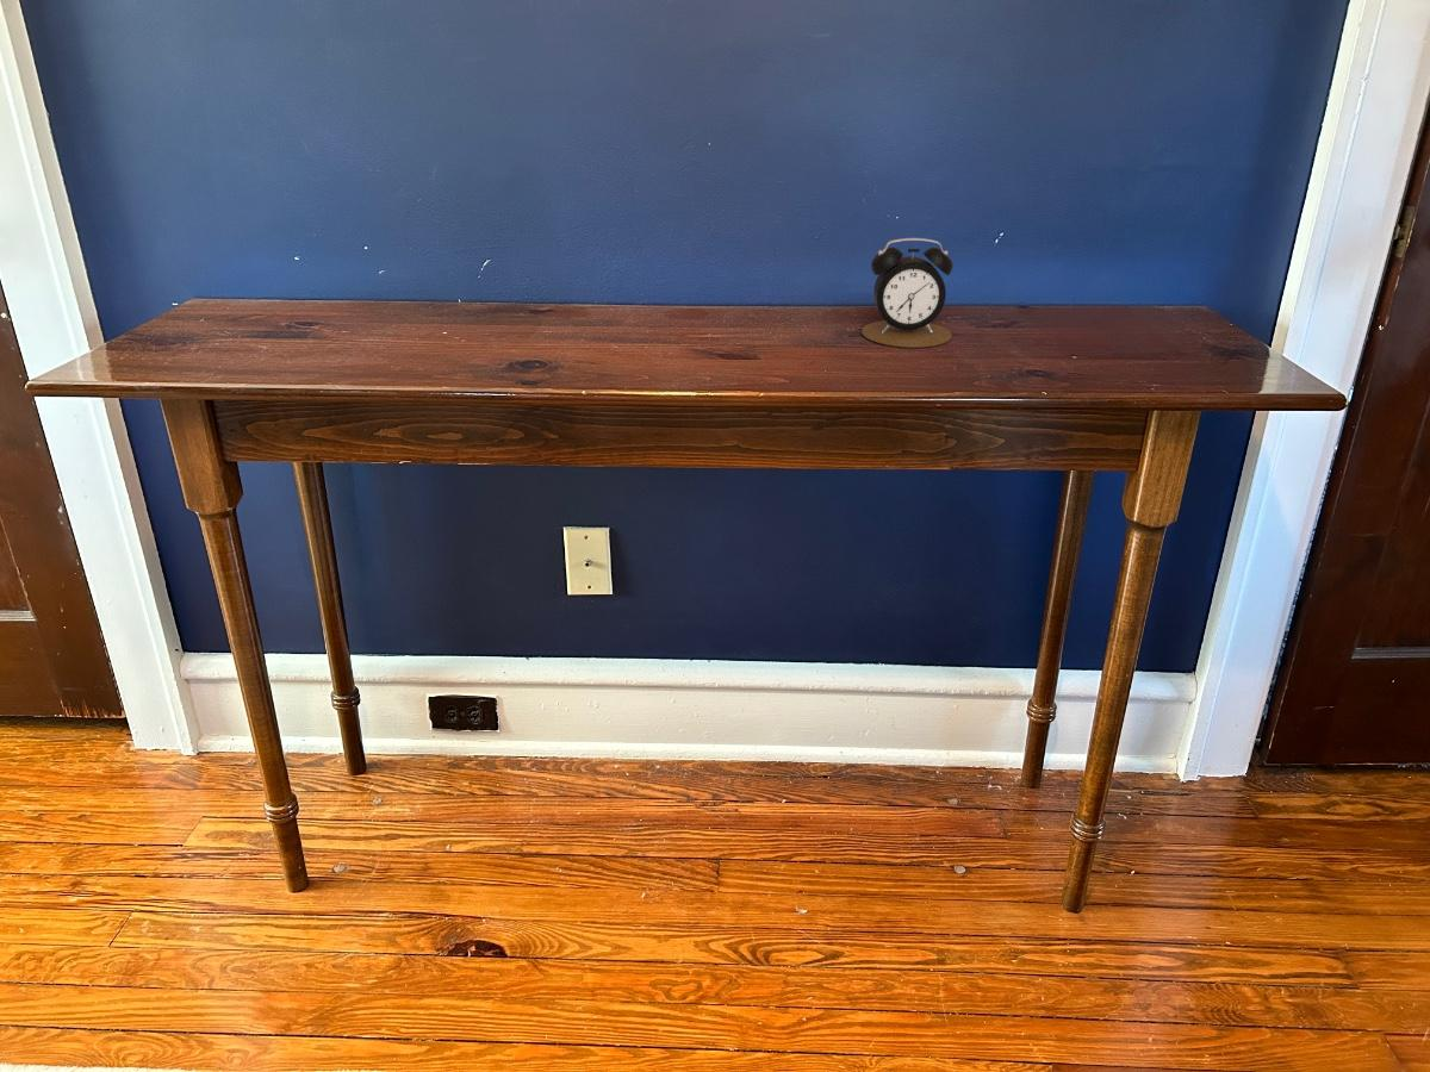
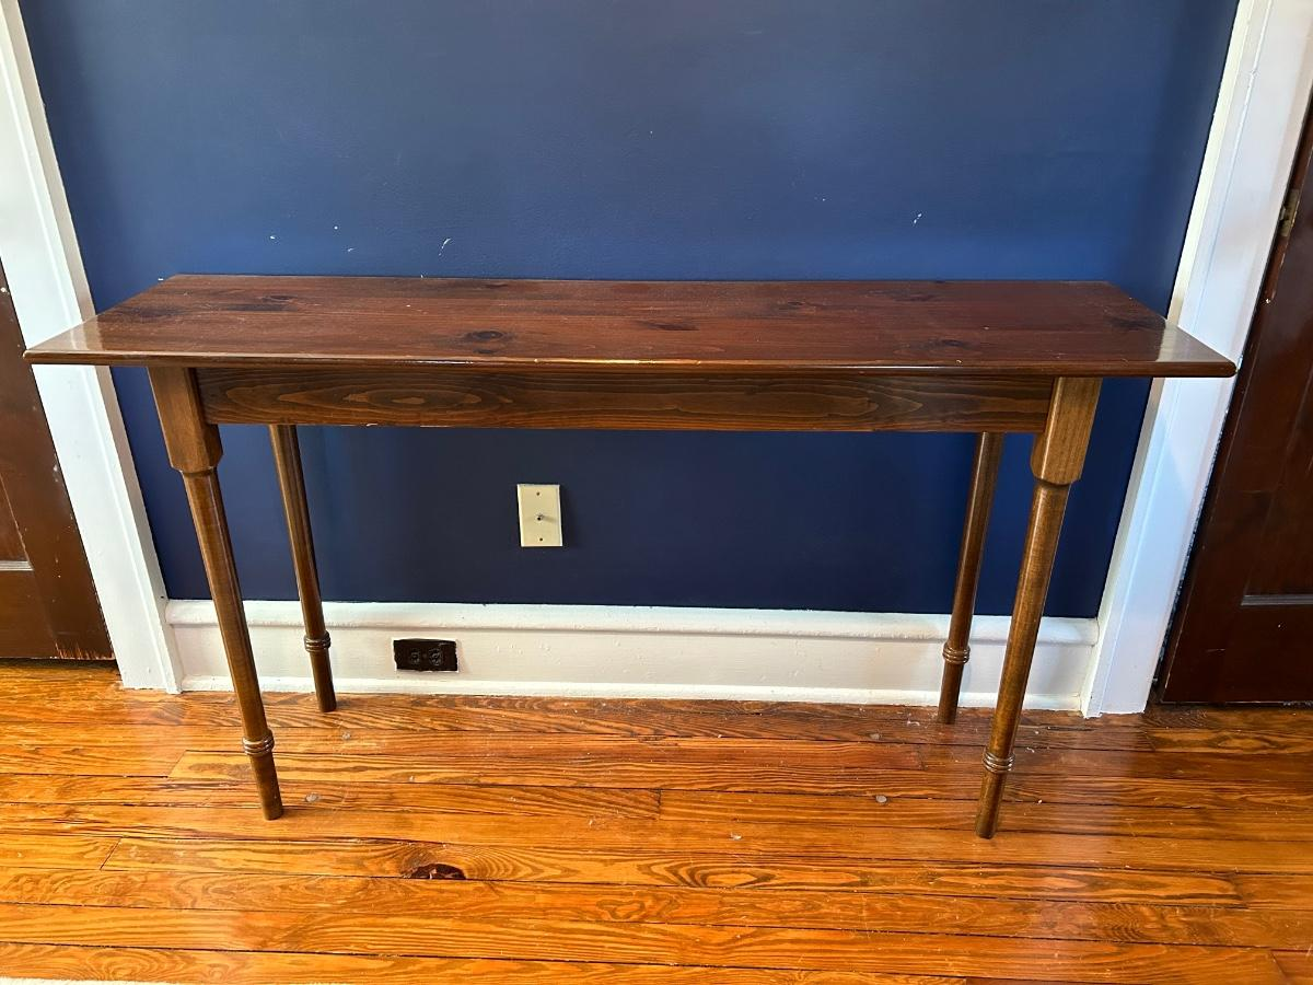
- alarm clock [860,237,955,349]
